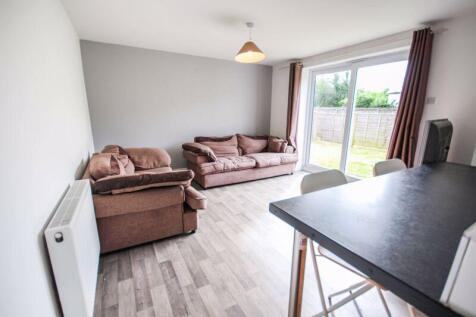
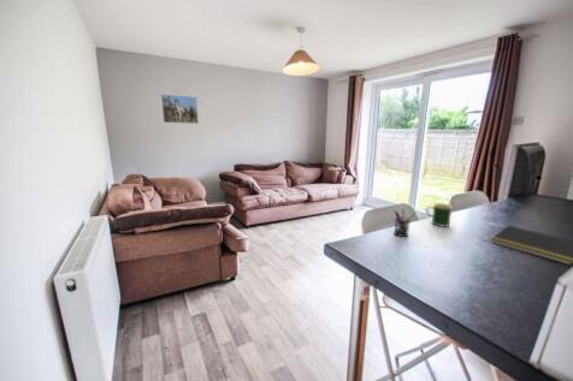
+ notepad [490,225,573,266]
+ pen holder [392,208,417,238]
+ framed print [160,93,200,125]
+ mug [425,202,454,228]
